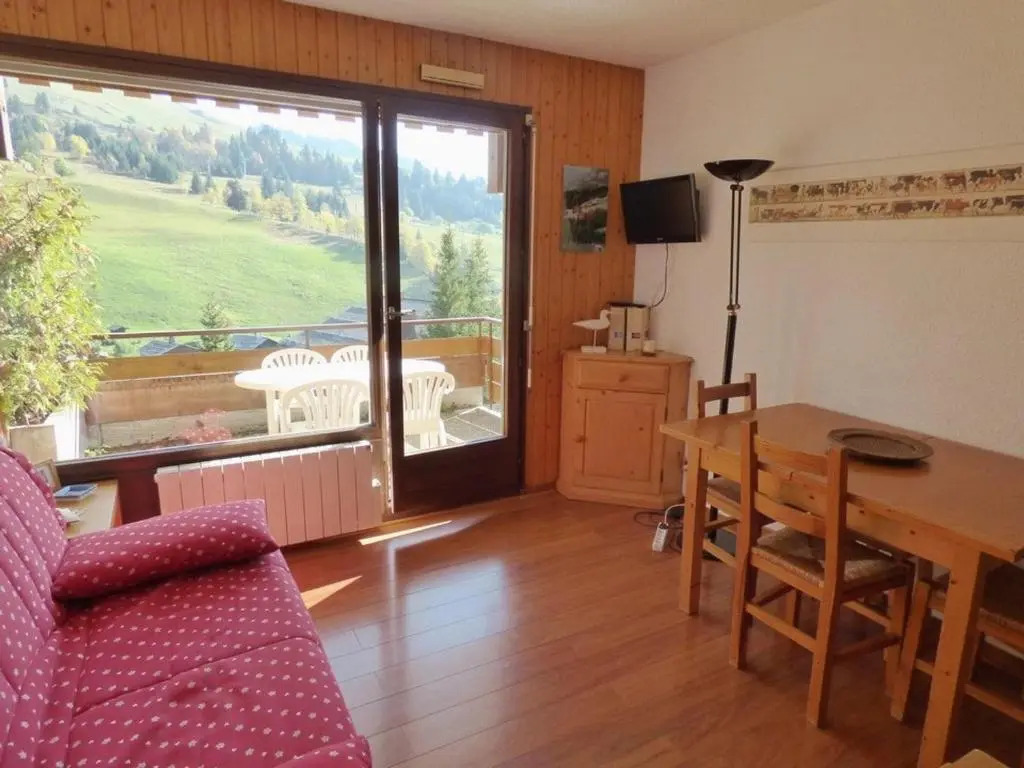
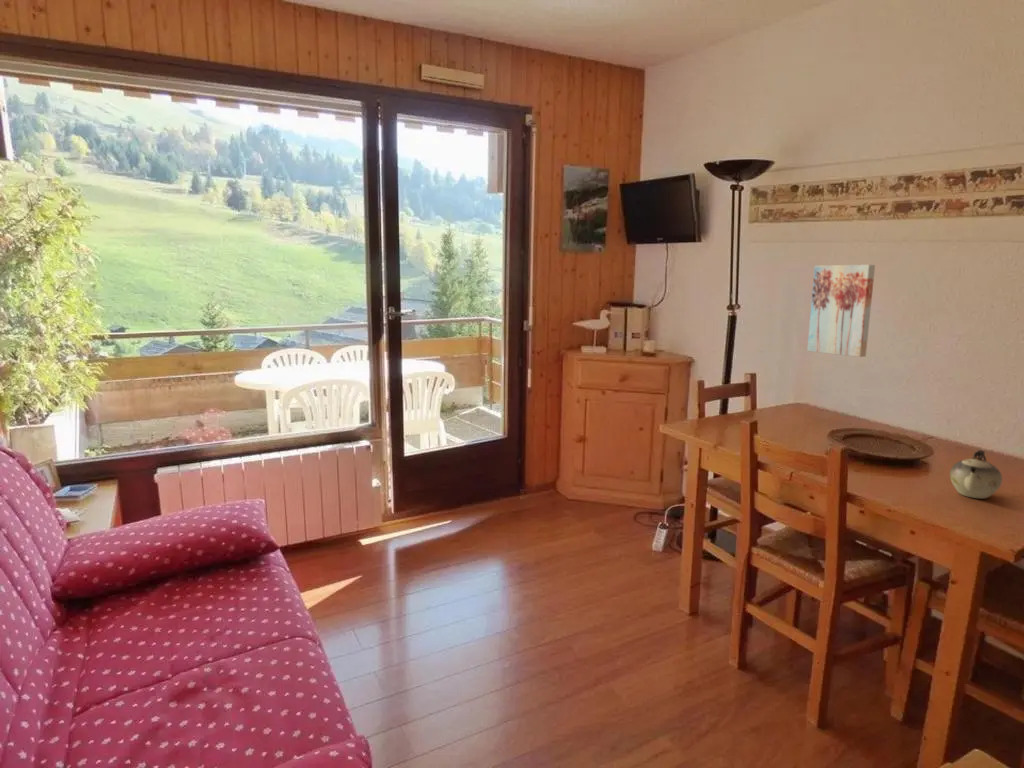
+ teapot [949,449,1003,500]
+ wall art [806,264,876,358]
